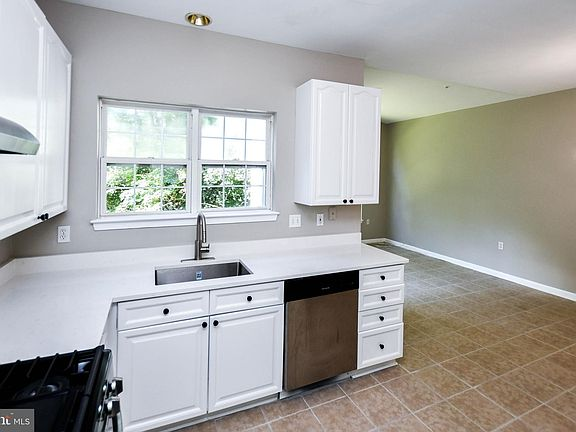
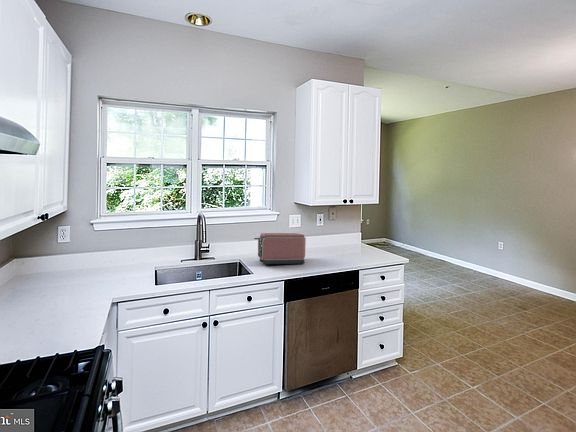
+ toaster [253,232,307,265]
